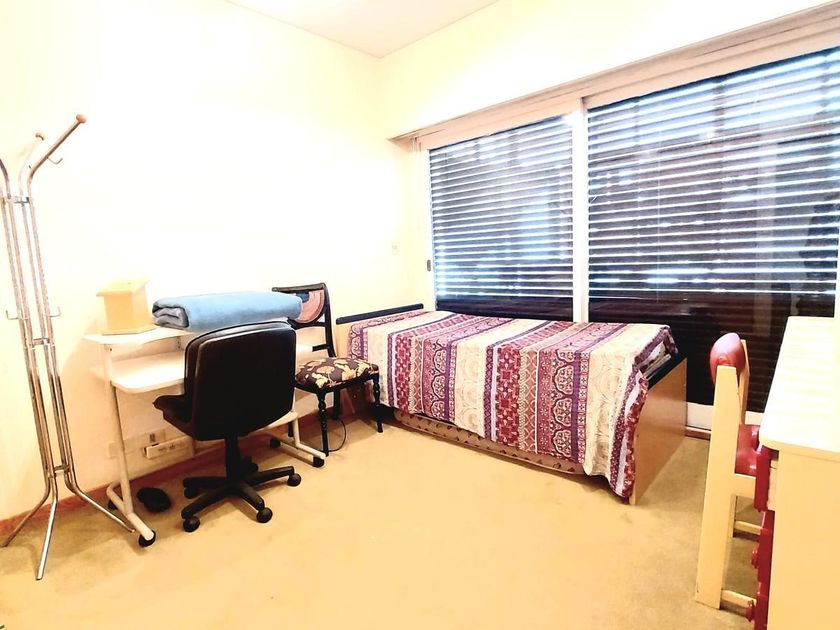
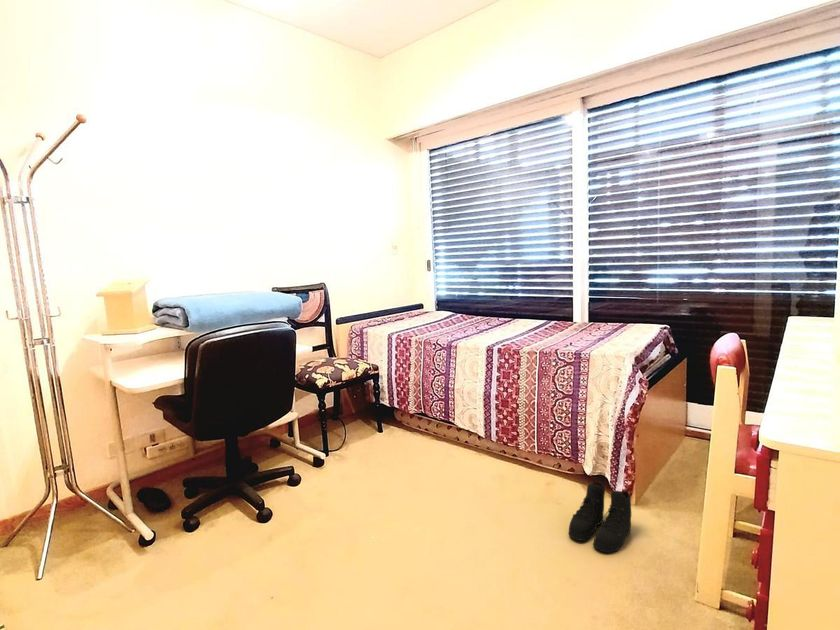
+ boots [568,481,632,554]
